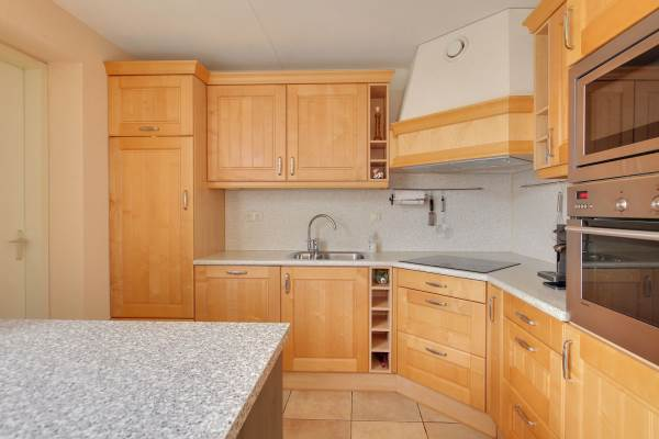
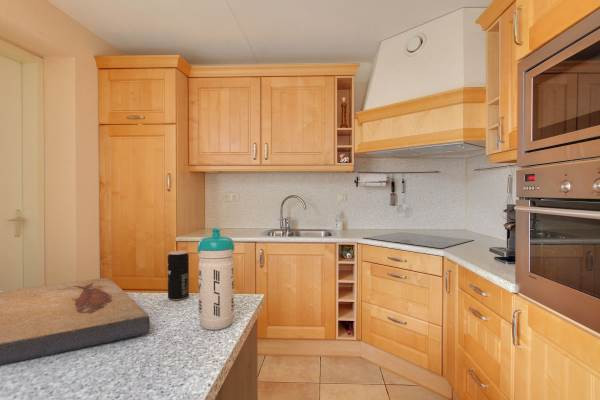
+ beverage can [167,250,190,301]
+ water bottle [196,227,236,331]
+ fish fossil [0,277,151,367]
